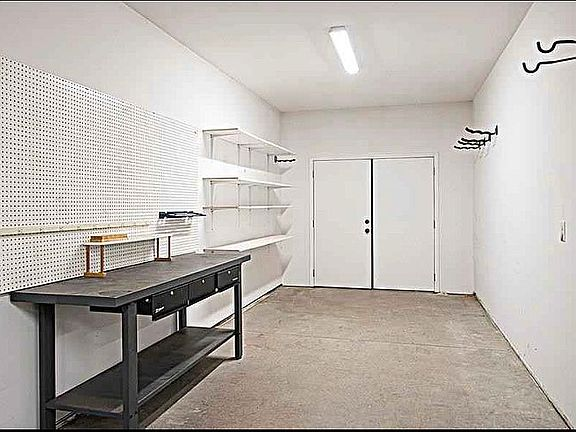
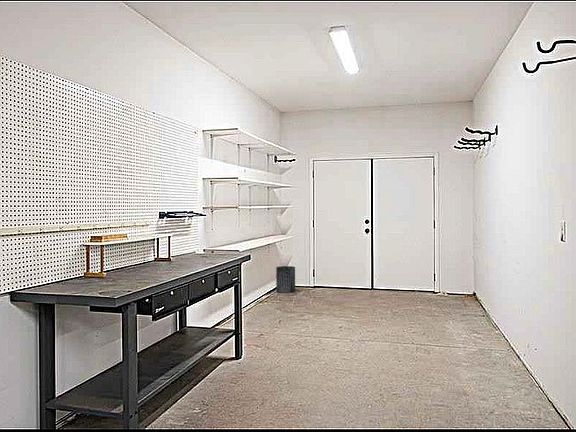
+ trash can [275,265,296,294]
